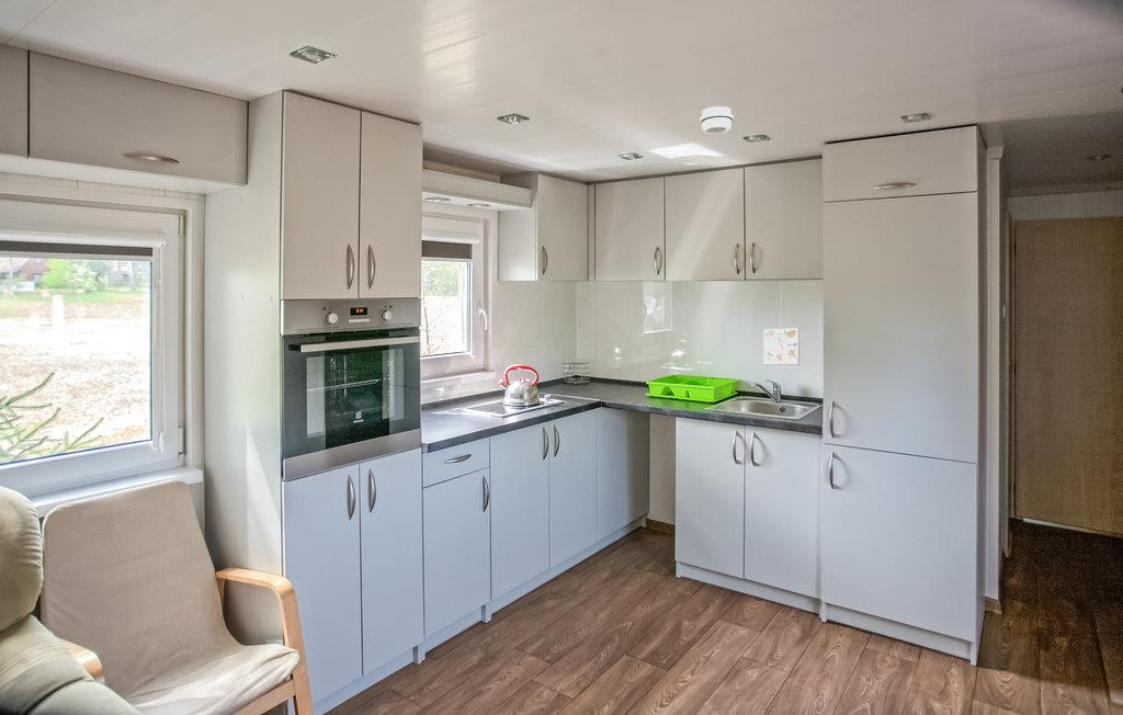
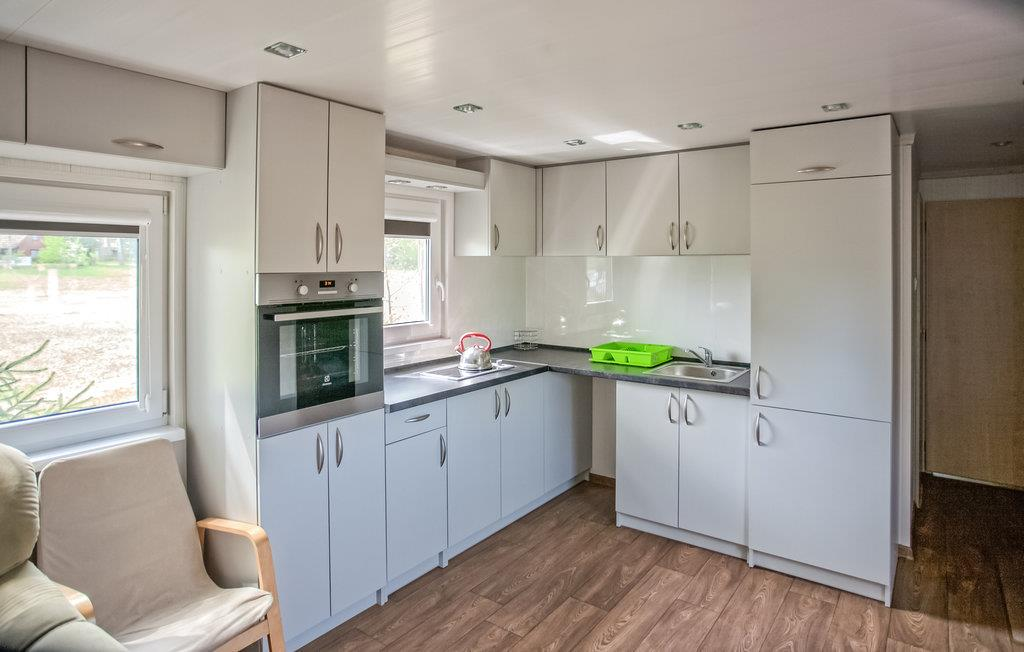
- decorative tile [762,327,801,365]
- smoke detector [699,105,735,135]
